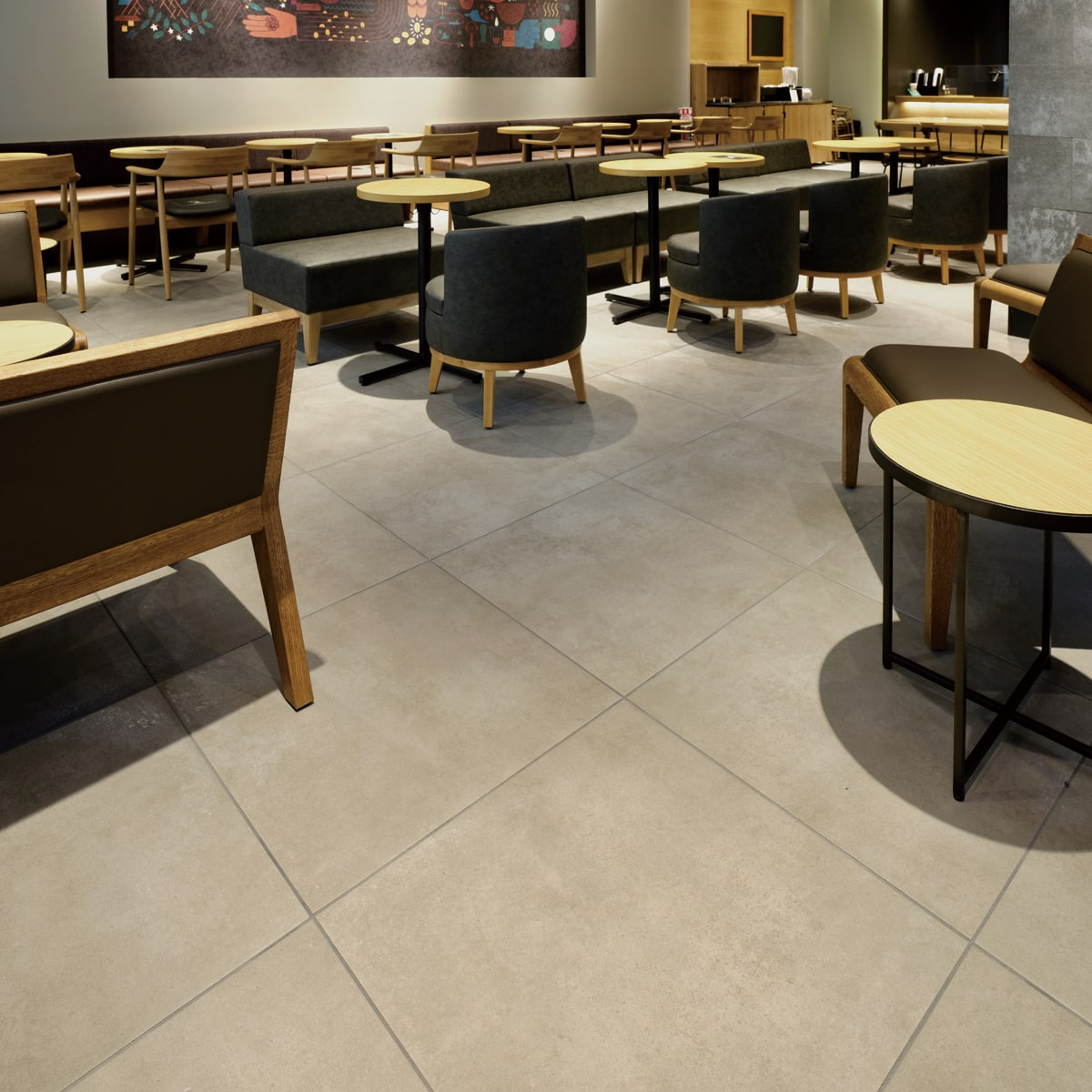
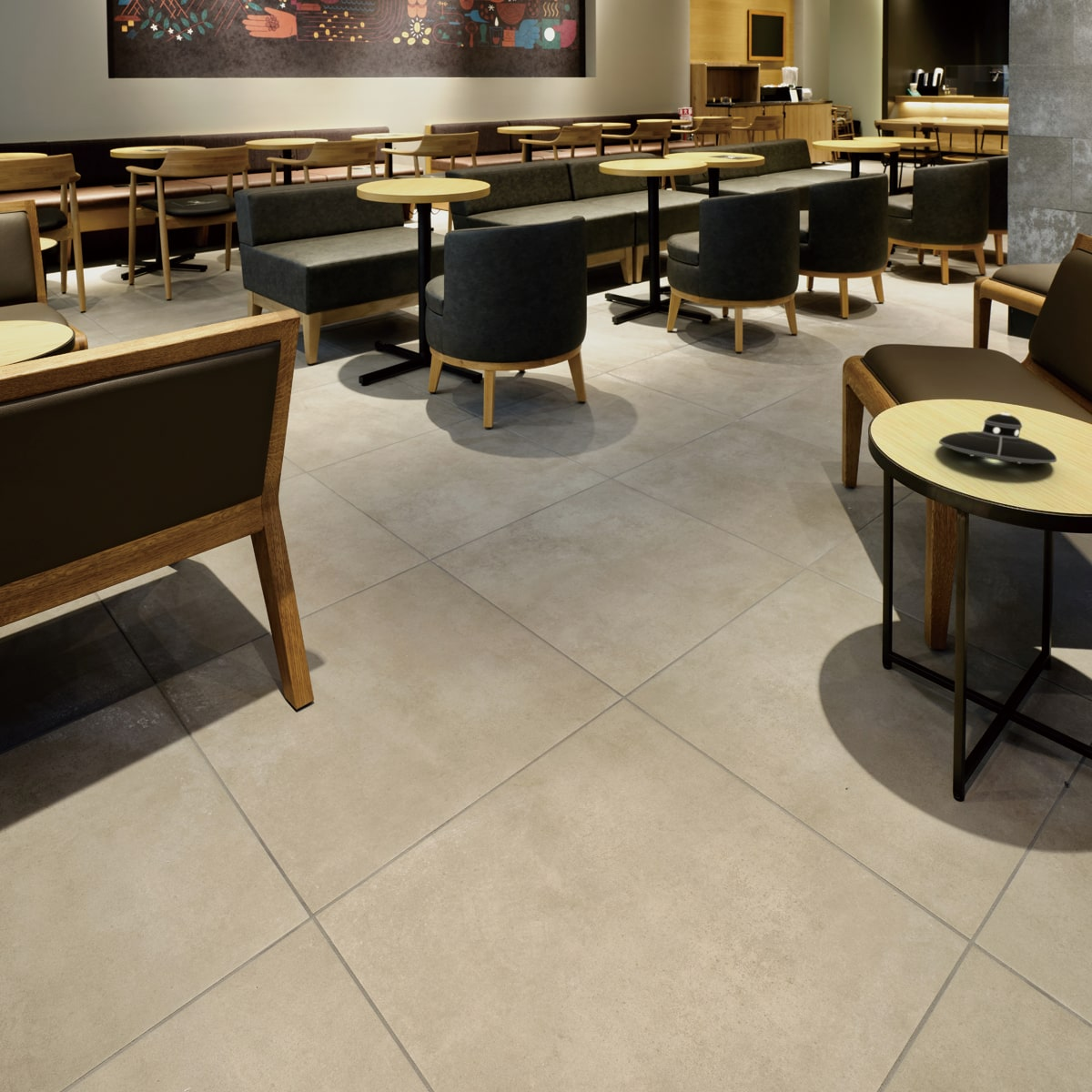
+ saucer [938,411,1057,465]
